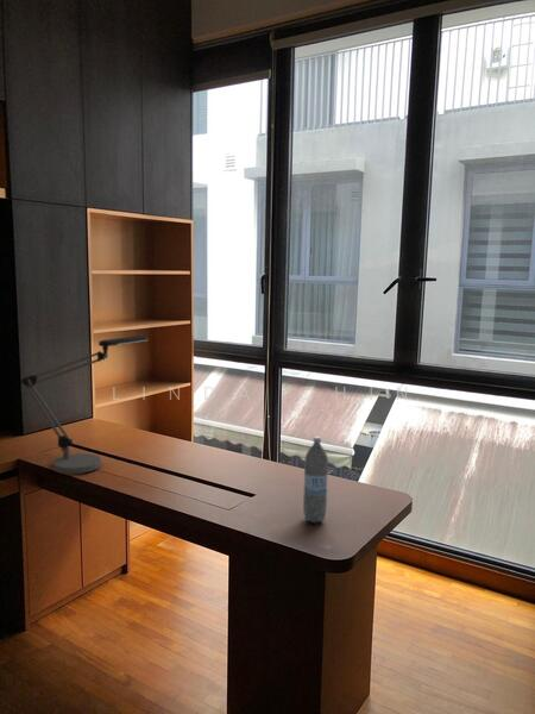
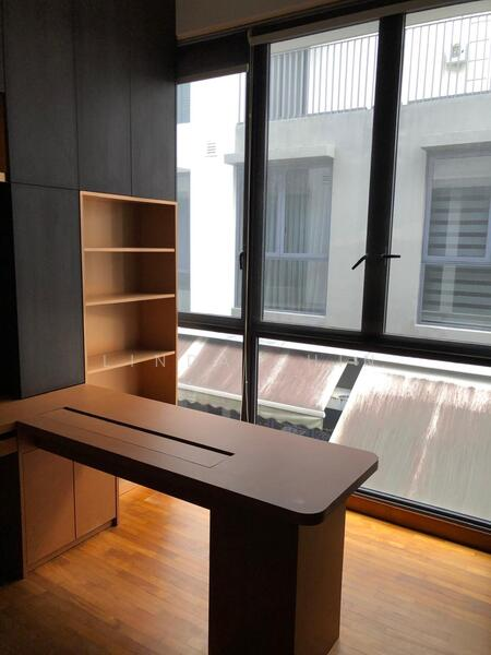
- water bottle [302,436,329,524]
- desk lamp [19,334,149,475]
